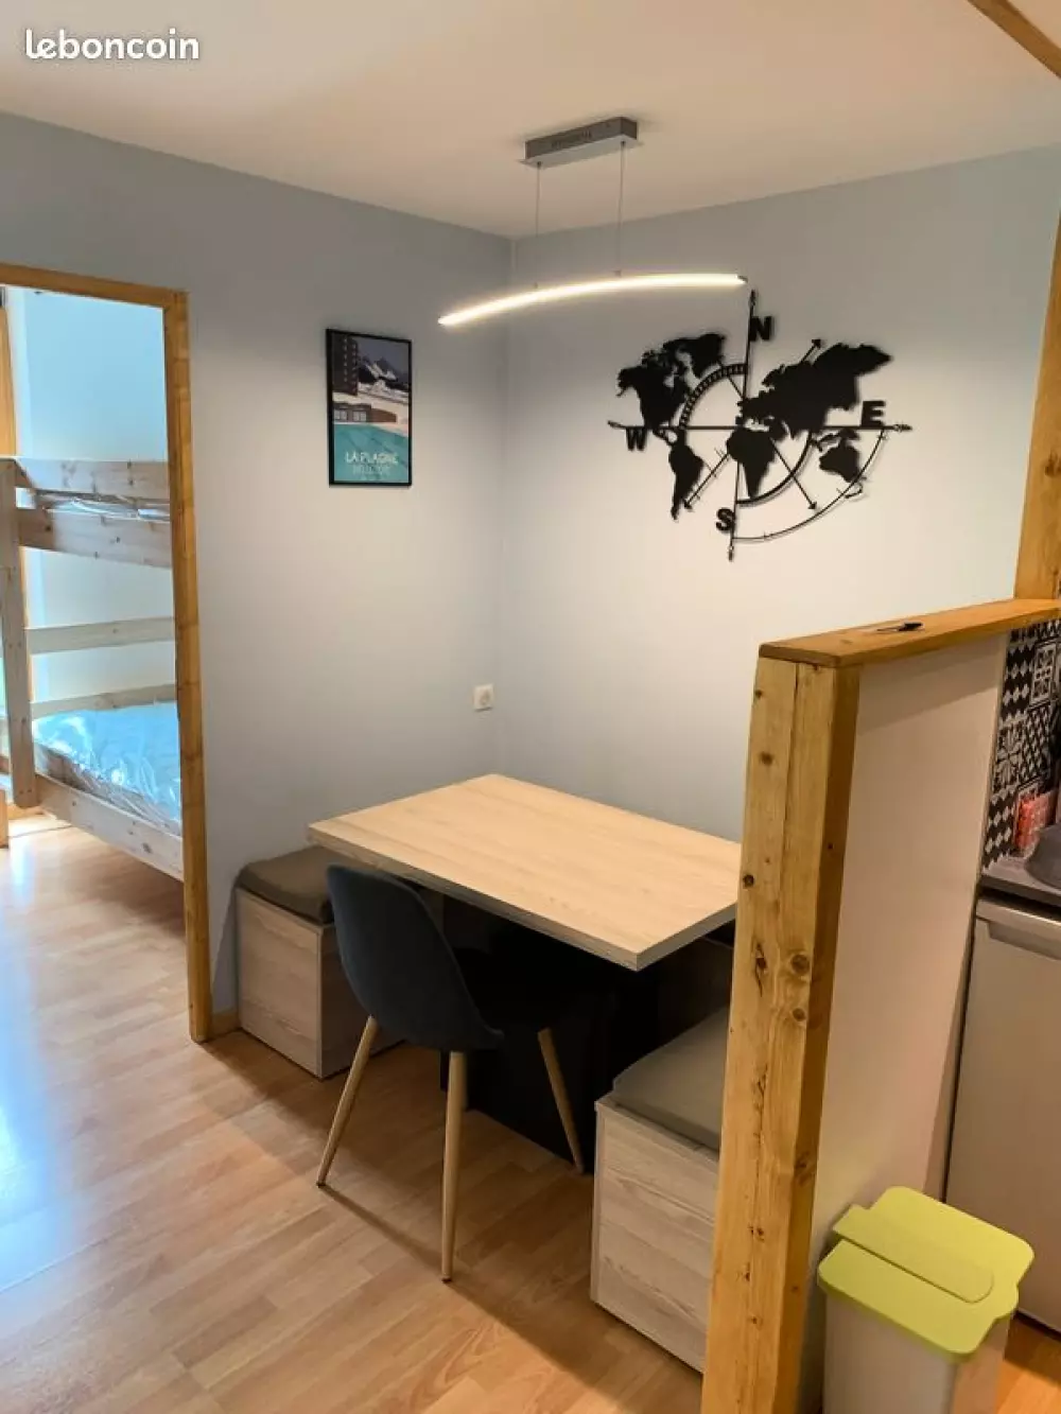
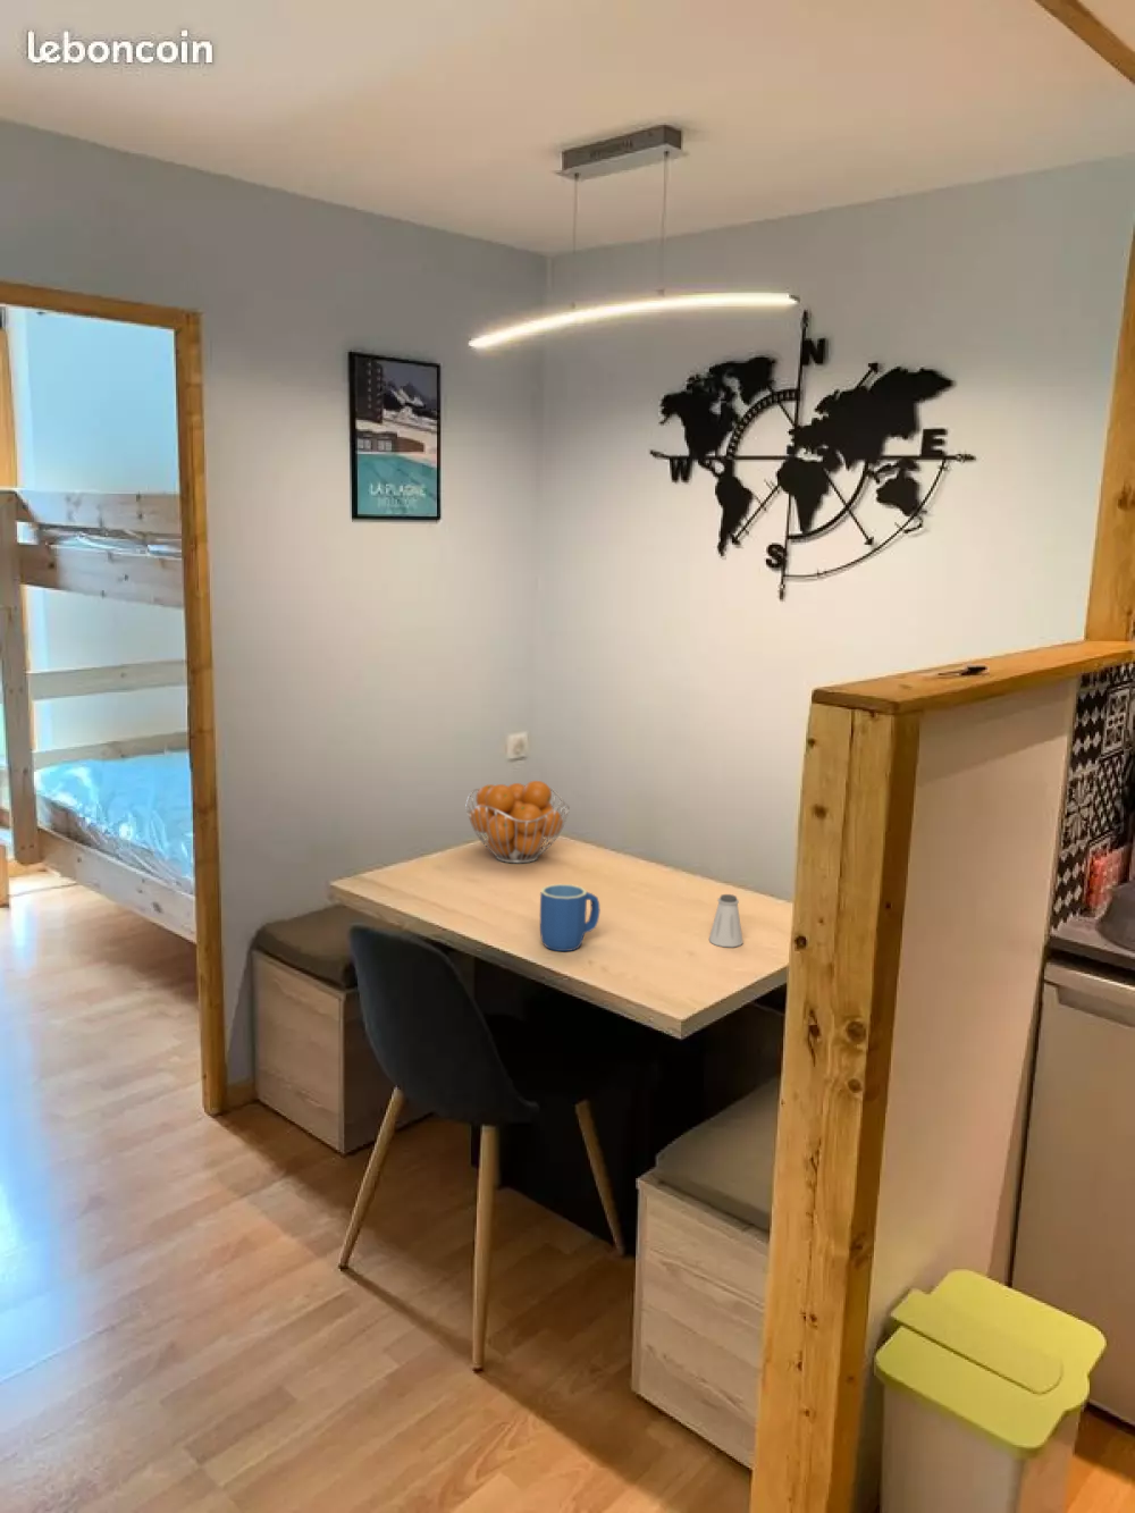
+ fruit basket [465,780,571,863]
+ mug [539,883,602,953]
+ saltshaker [708,893,745,948]
